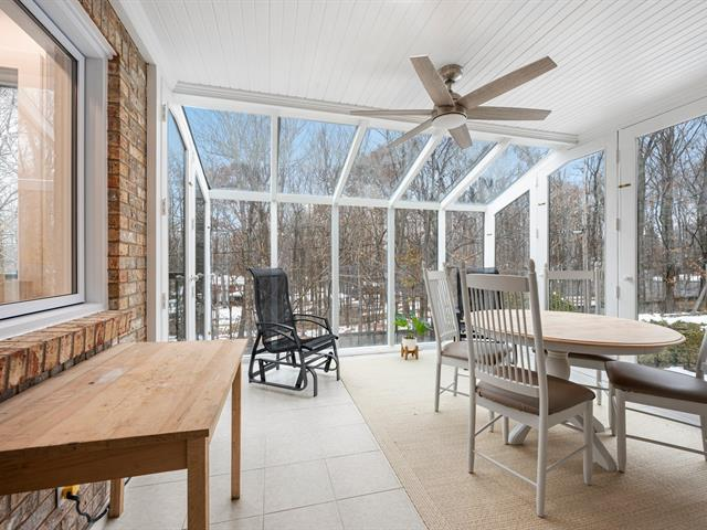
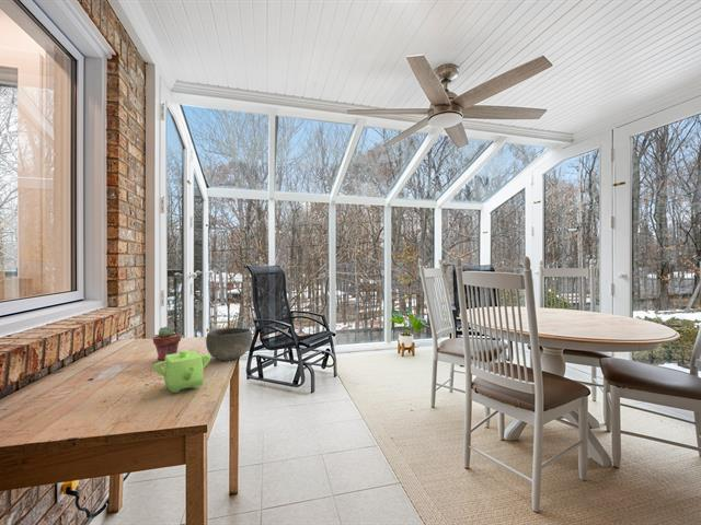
+ teapot [152,349,211,394]
+ bowl [205,327,253,361]
+ potted succulent [152,326,182,361]
